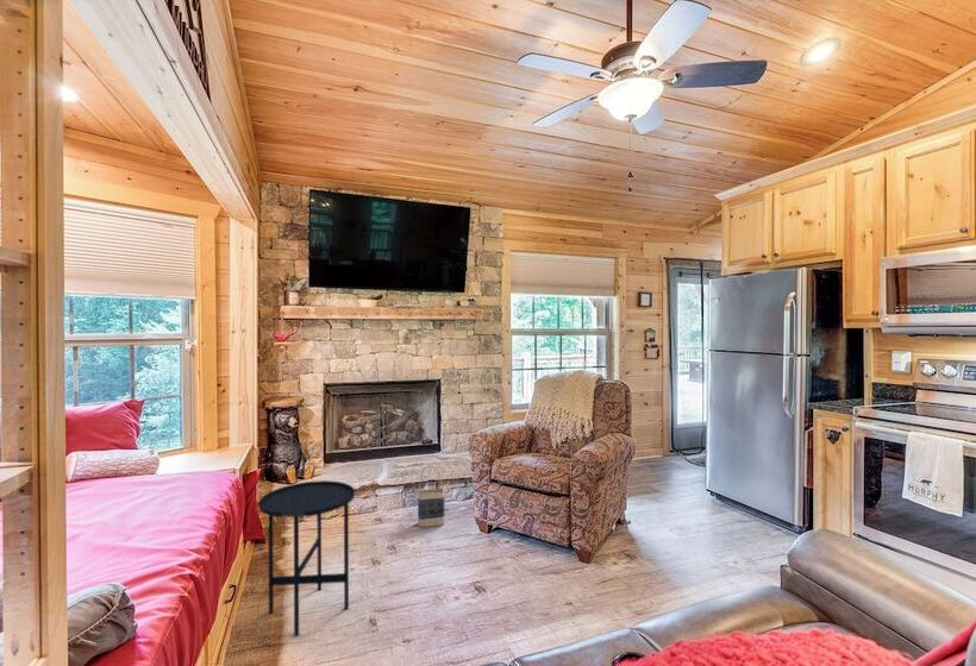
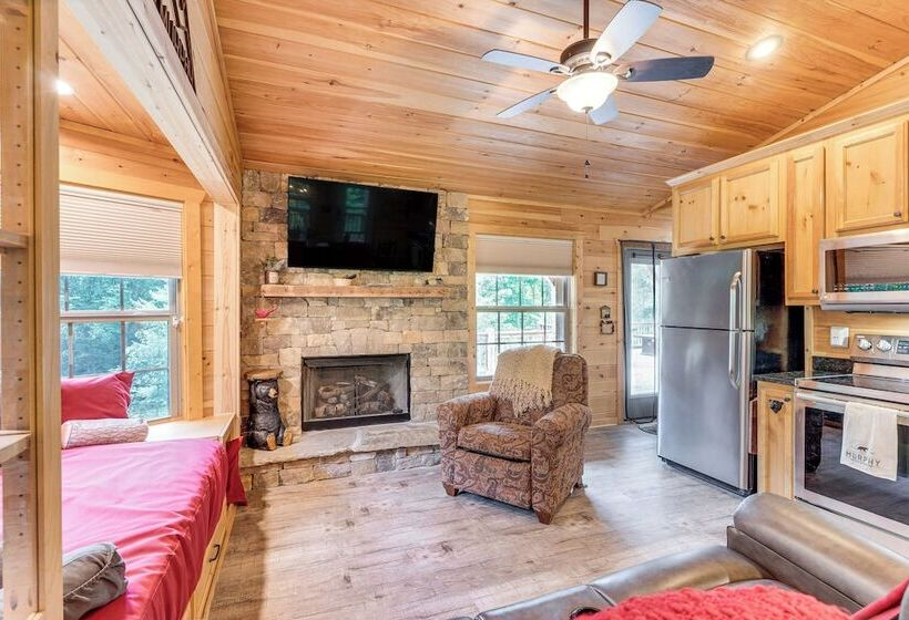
- bag [417,464,446,528]
- side table [258,479,356,637]
